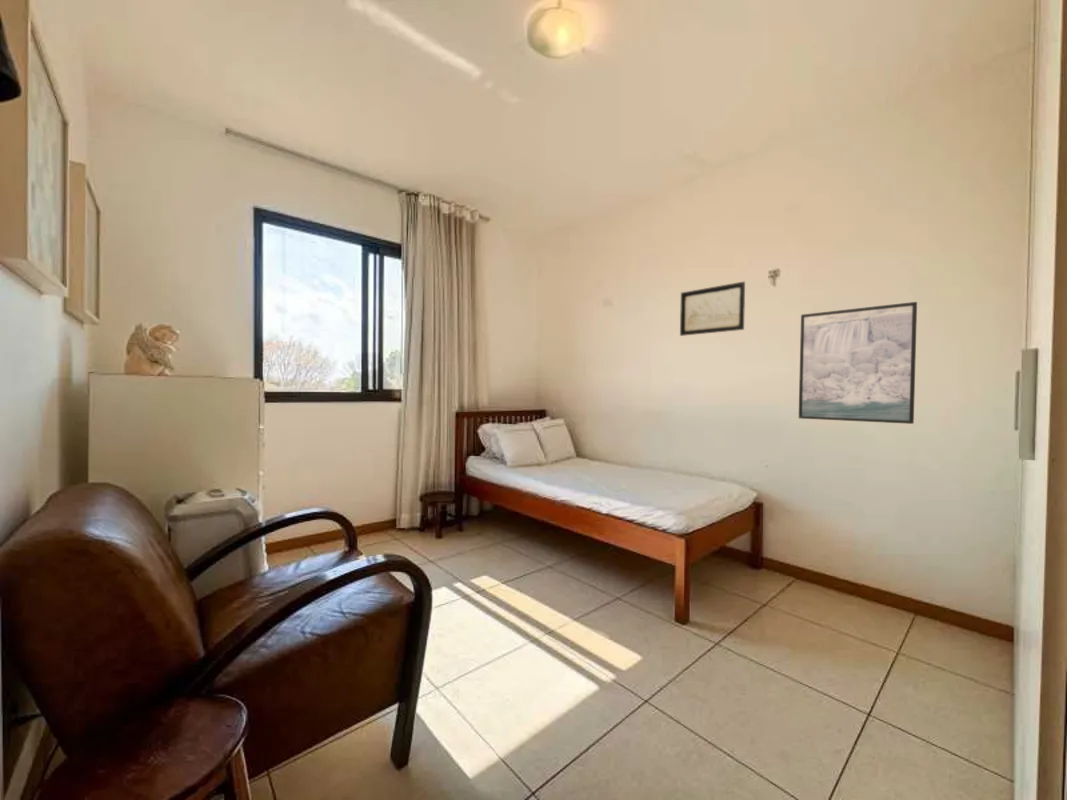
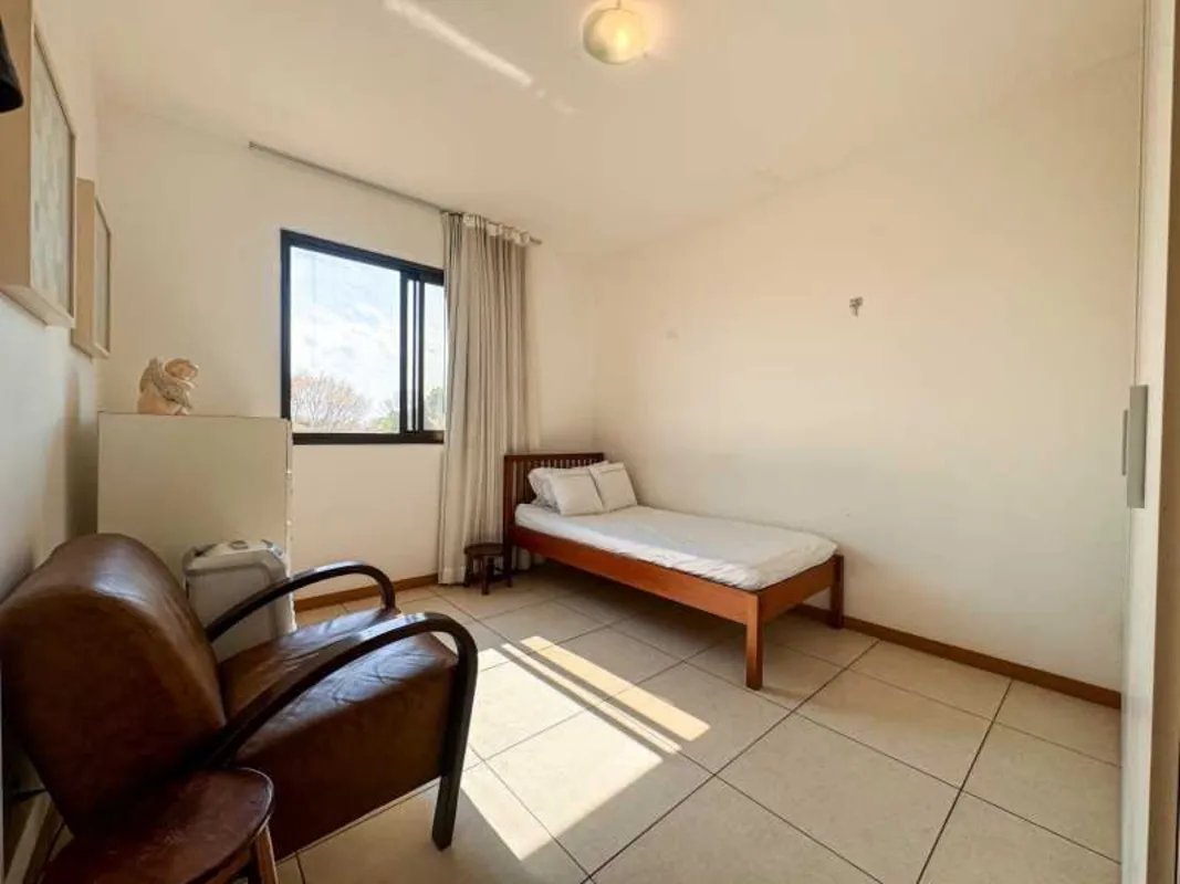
- wall art [679,281,746,337]
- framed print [798,301,918,425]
